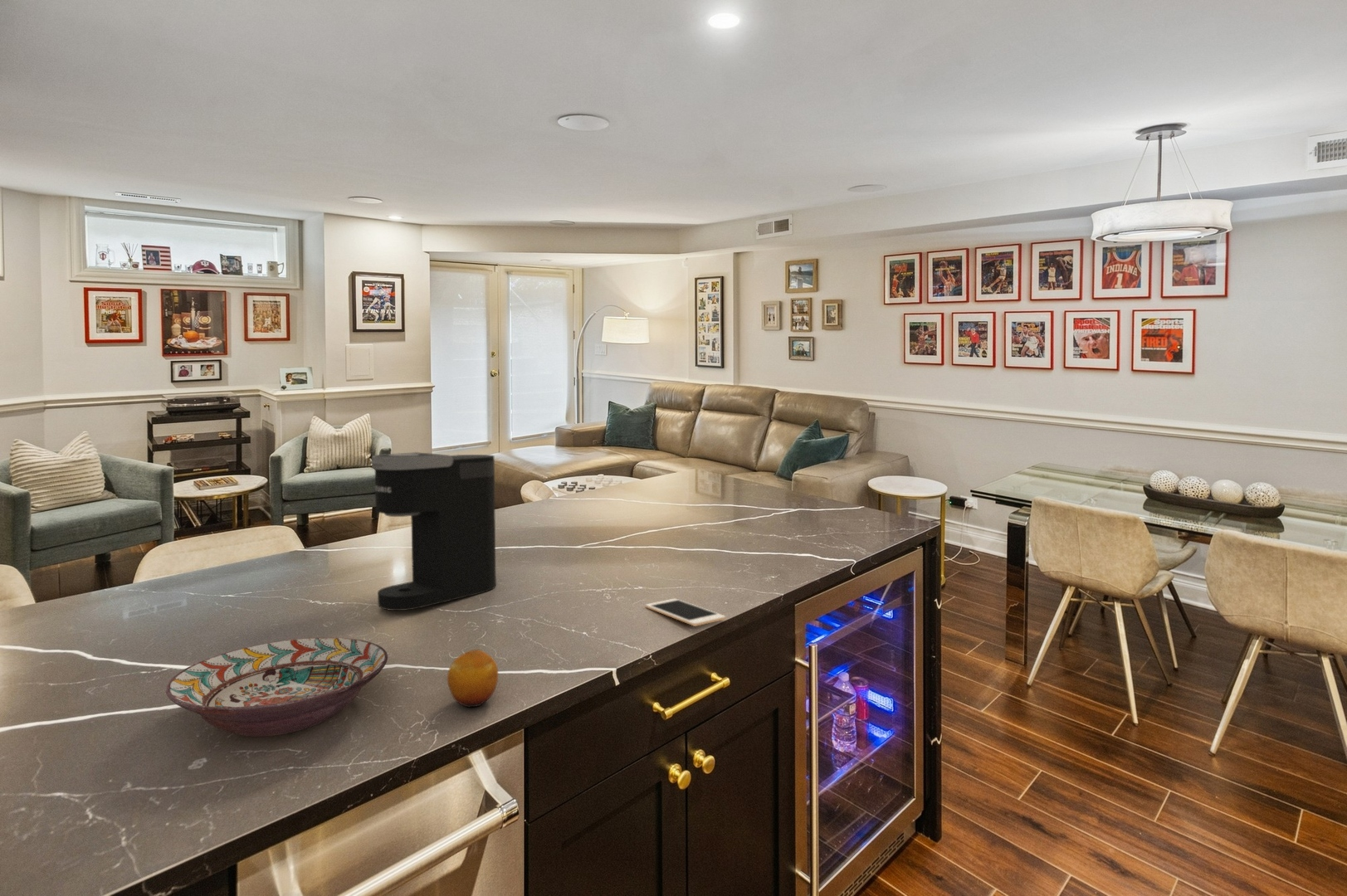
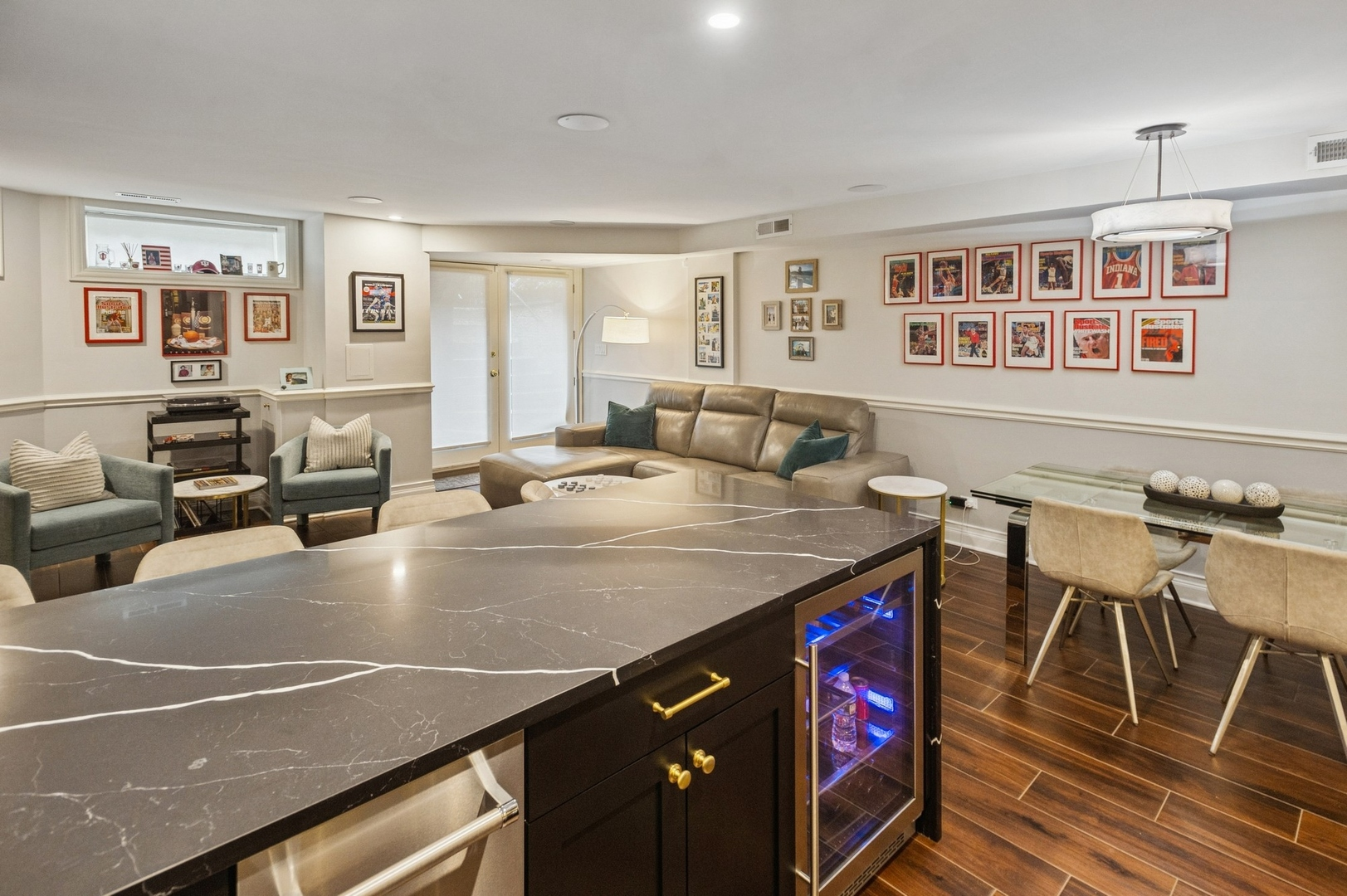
- cell phone [645,598,726,627]
- fruit [447,649,499,708]
- coffee maker [369,451,497,611]
- decorative bowl [165,636,388,737]
